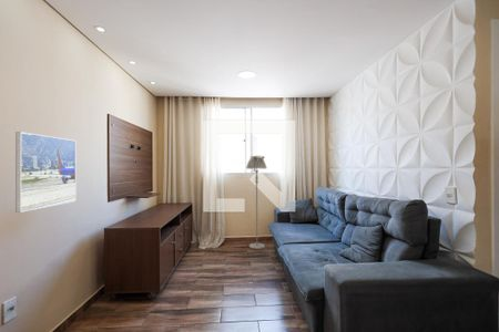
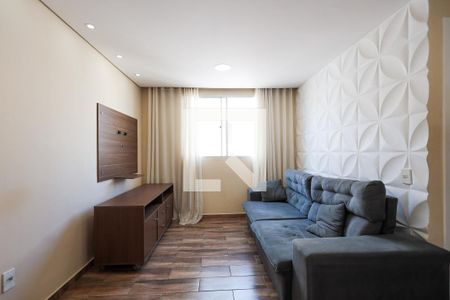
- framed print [14,131,77,214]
- floor lamp [245,155,268,250]
